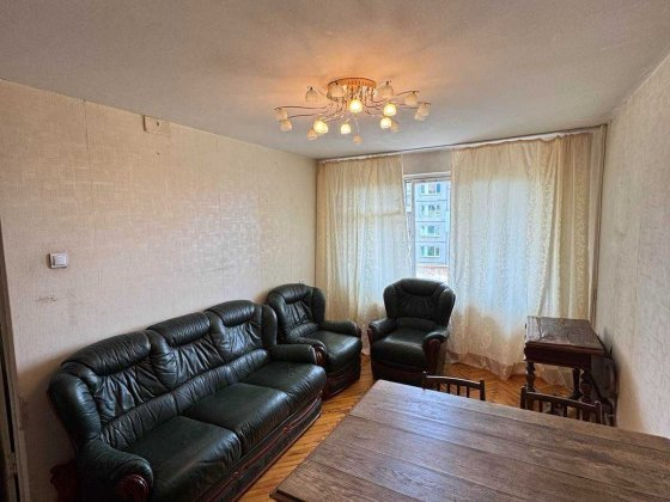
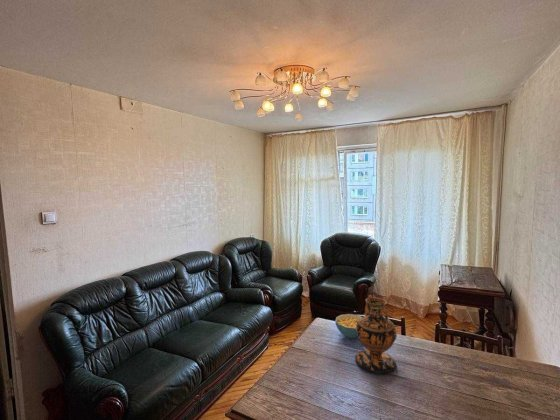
+ cereal bowl [334,313,363,339]
+ vase [354,294,398,375]
